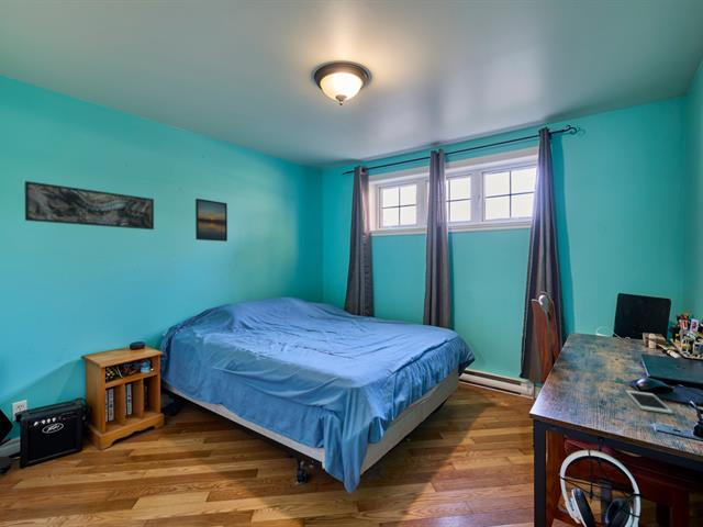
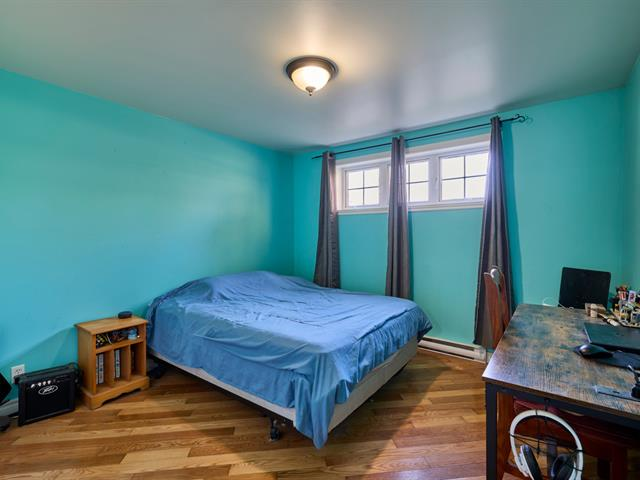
- cell phone [625,390,673,415]
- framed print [24,180,155,231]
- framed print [194,198,228,243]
